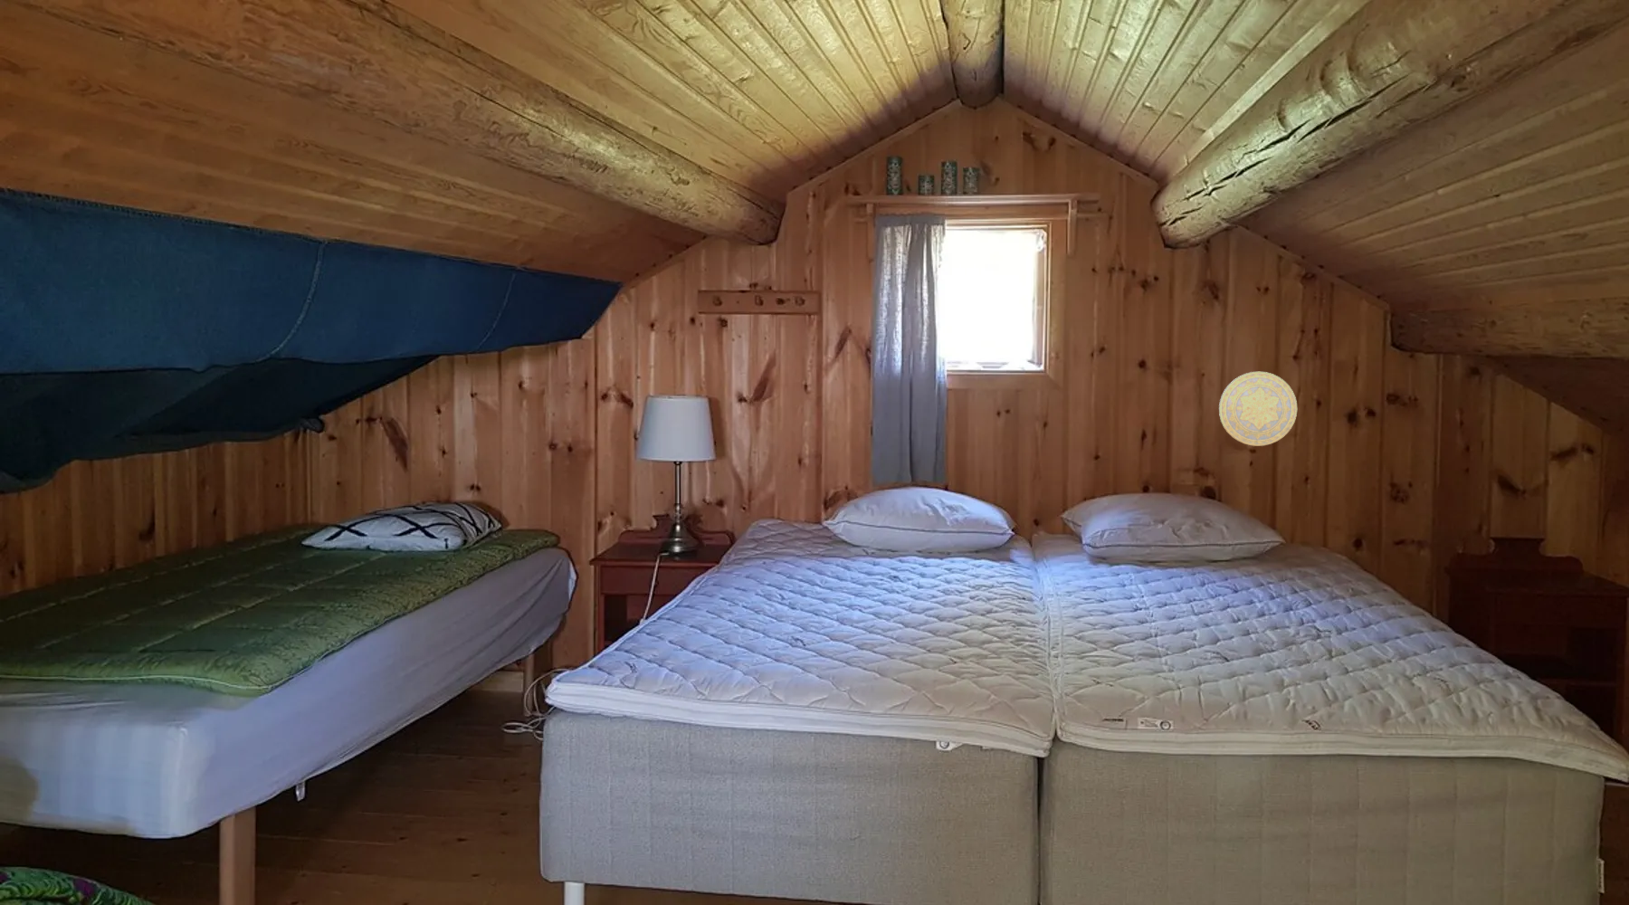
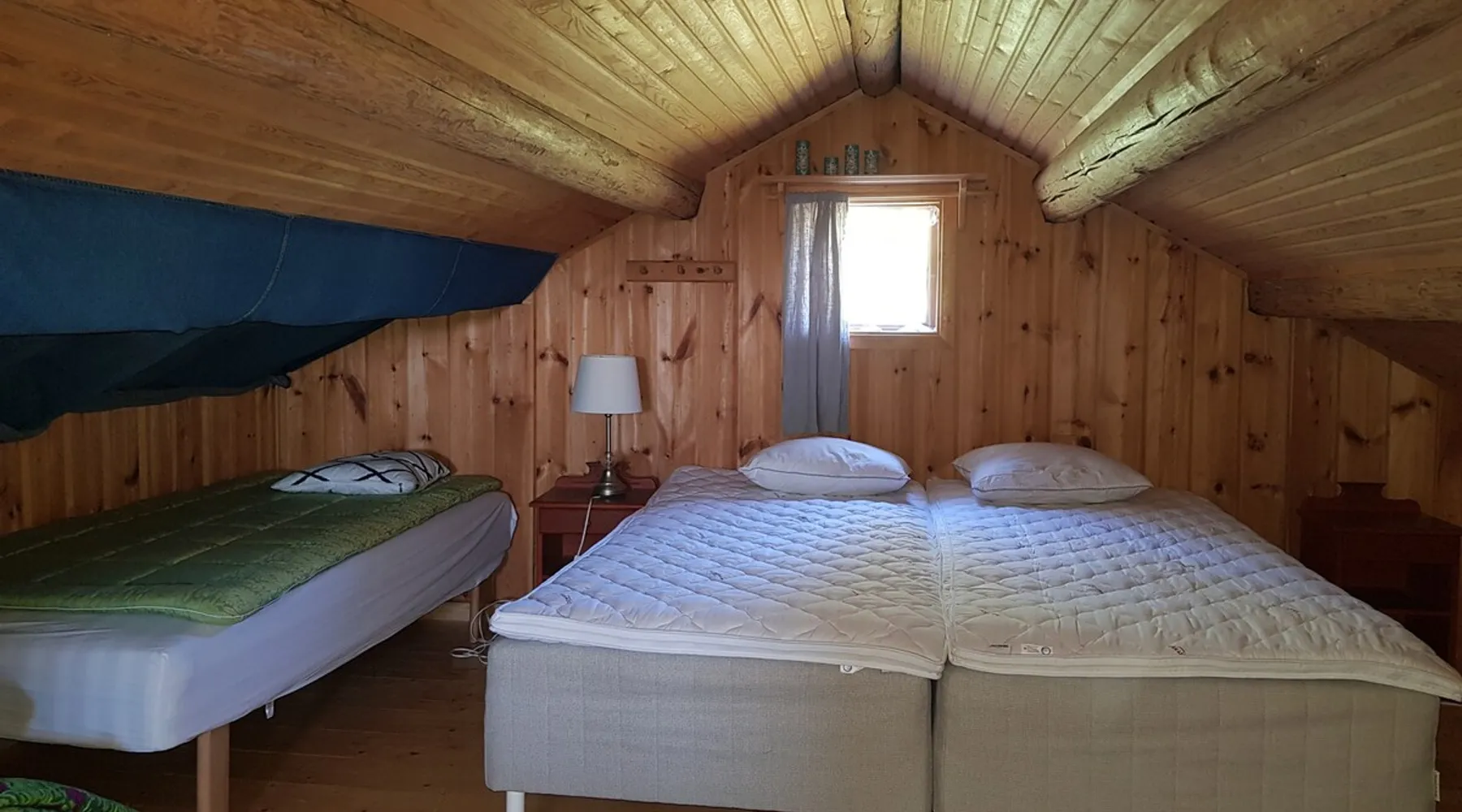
- decorative plate [1218,371,1298,447]
